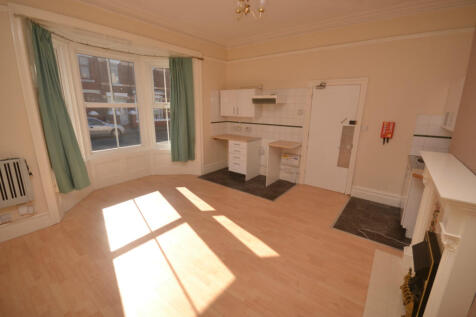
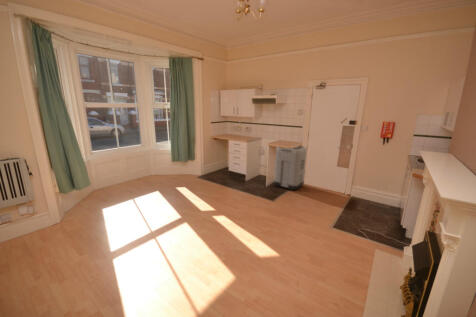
+ trash can [273,145,308,191]
